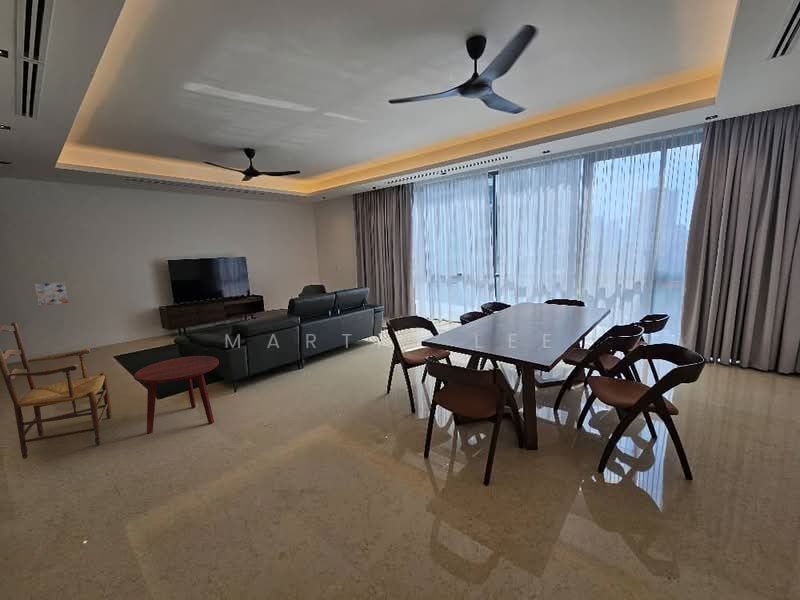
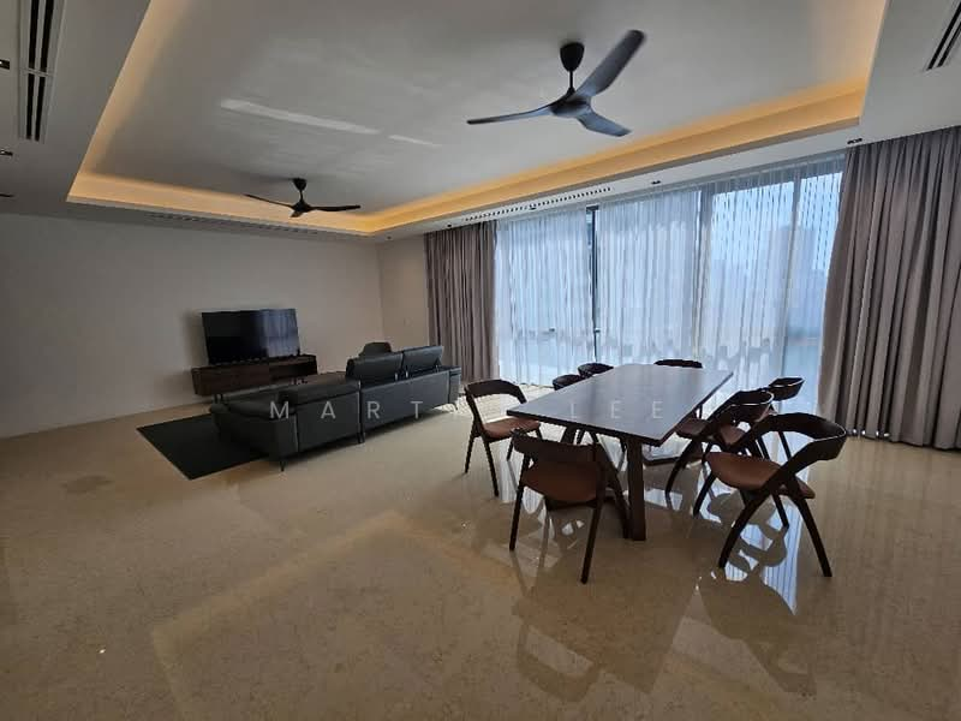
- side table [133,355,220,434]
- armchair [0,321,113,460]
- wall art [33,281,69,307]
